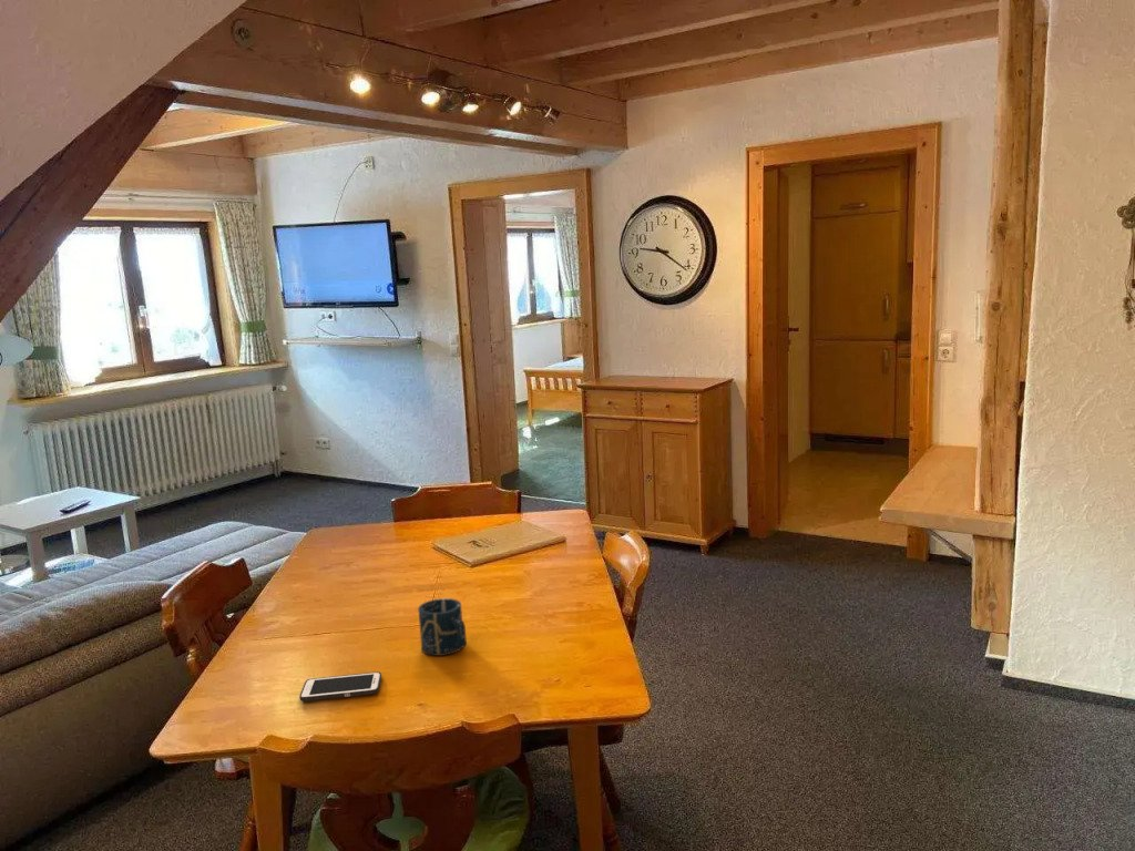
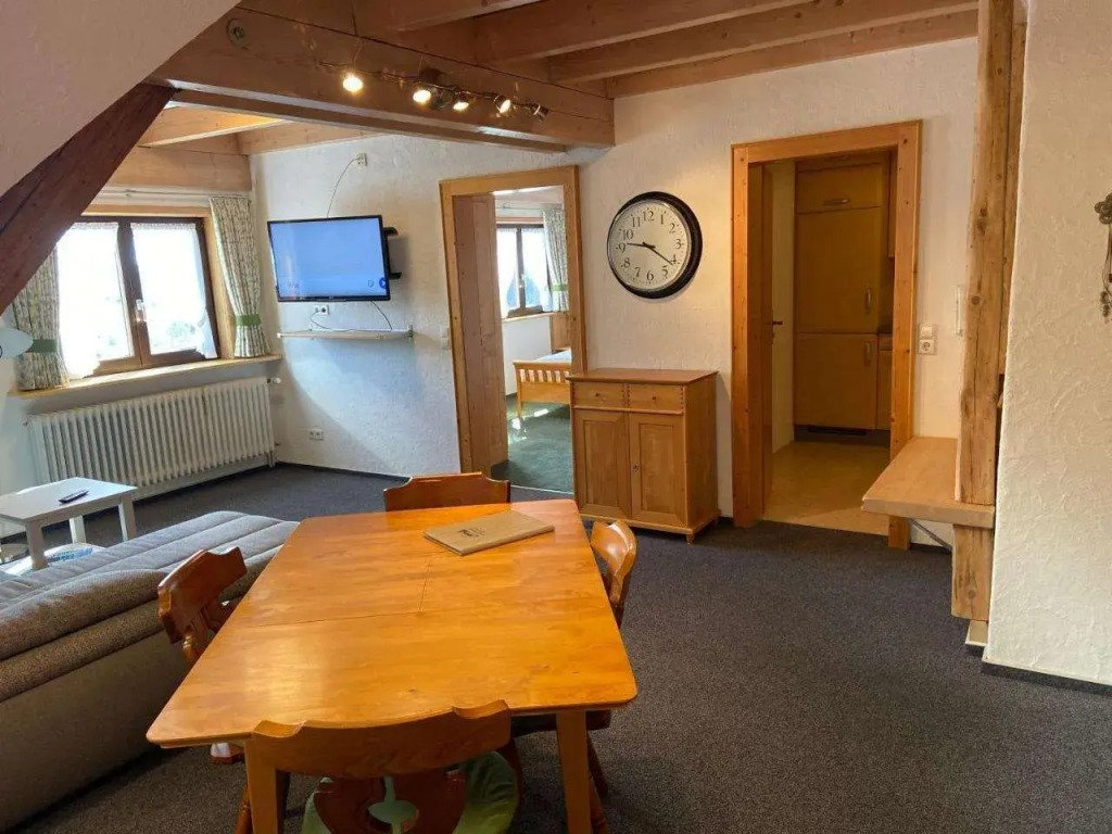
- cup [417,597,468,657]
- cell phone [298,671,382,703]
